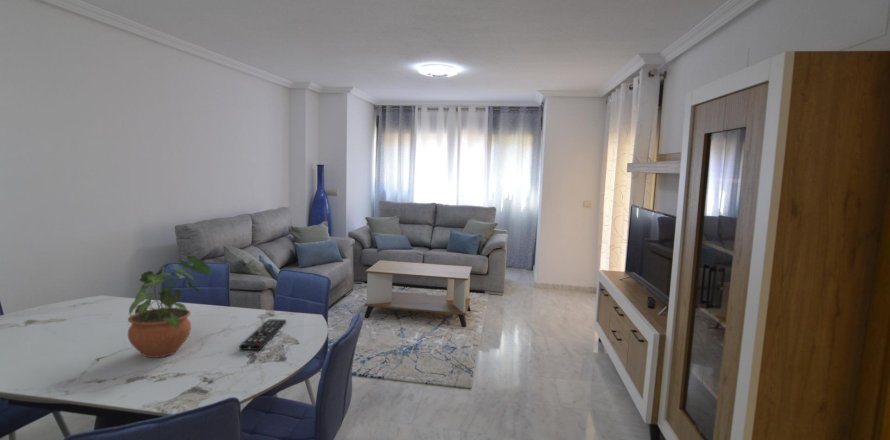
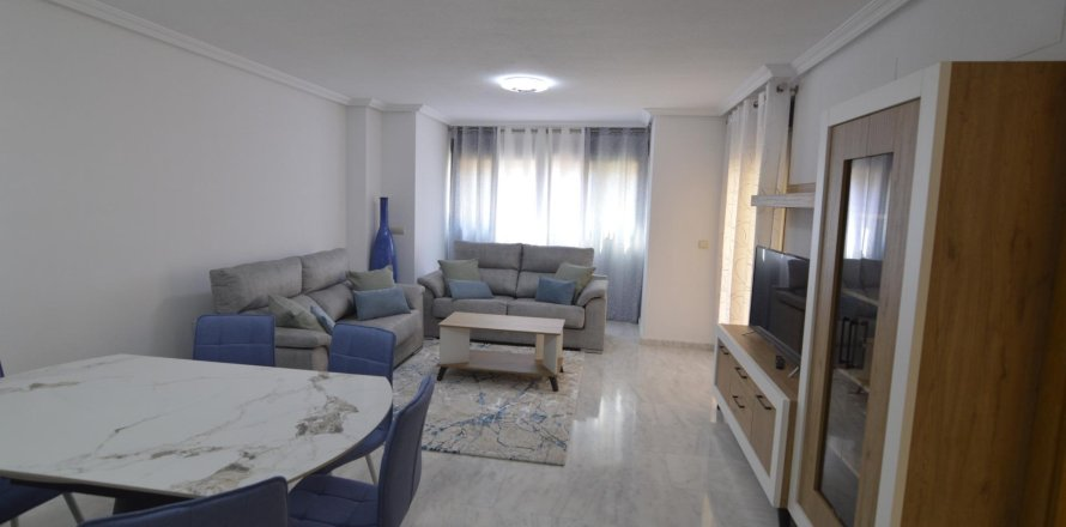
- potted plant [127,254,212,359]
- remote control [238,318,287,351]
